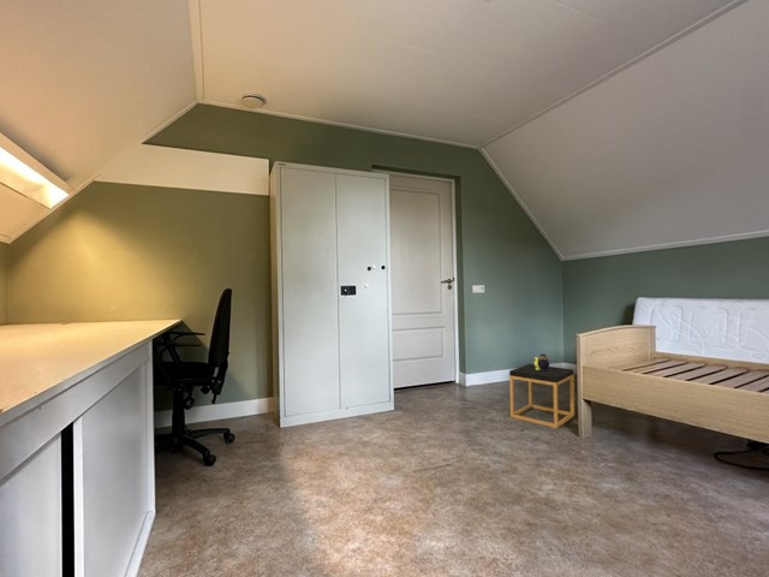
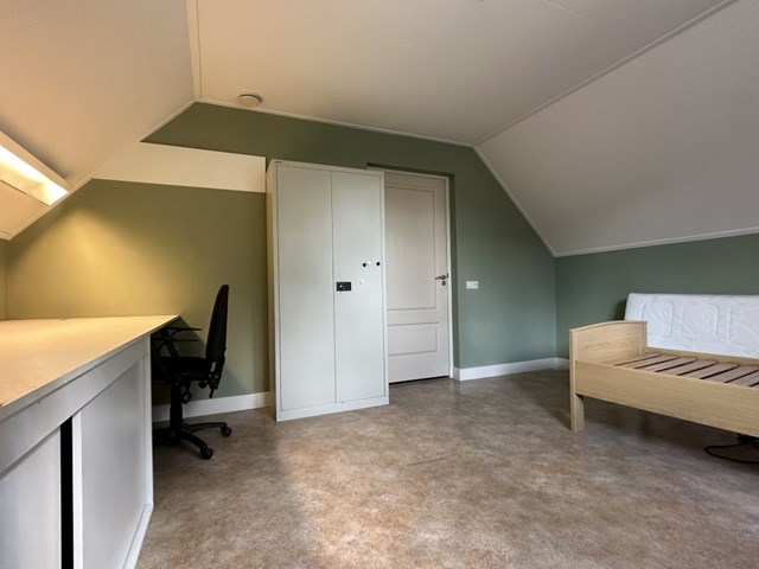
- side table [508,353,576,429]
